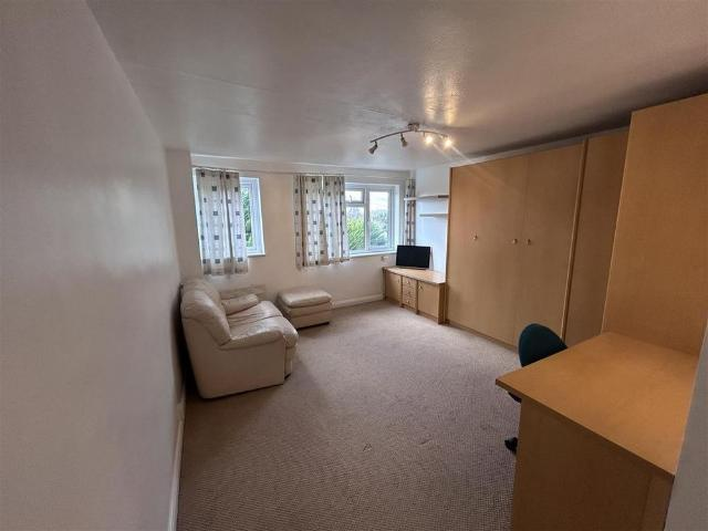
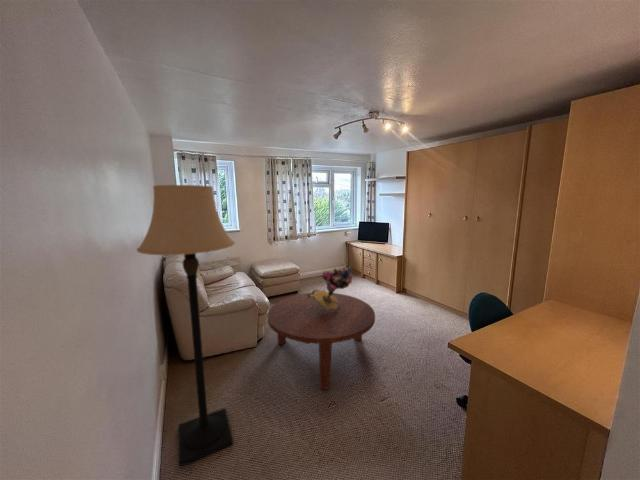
+ coffee table [267,292,376,391]
+ bouquet [307,265,354,312]
+ lamp [136,184,236,468]
